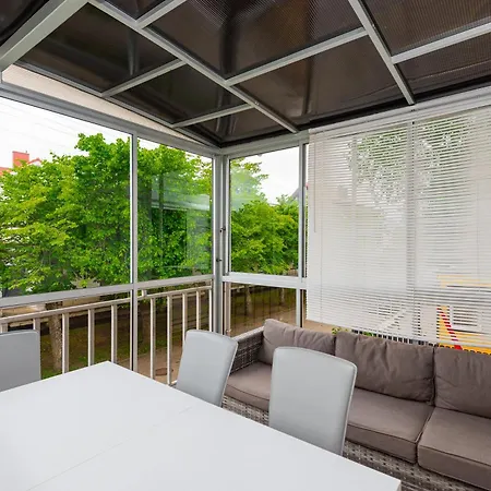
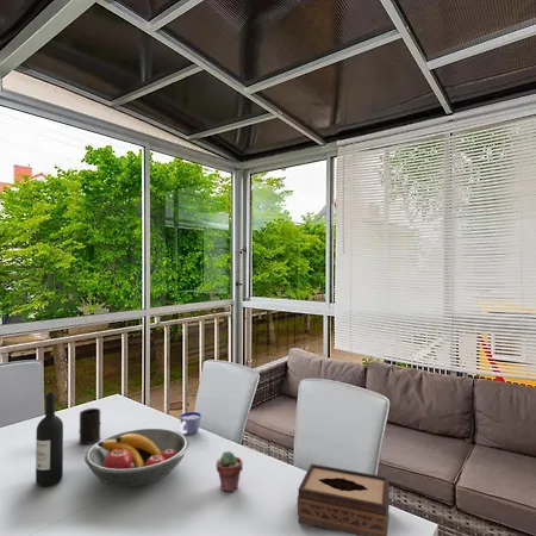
+ tissue box [297,463,391,536]
+ potted succulent [214,450,244,493]
+ cup [179,411,202,436]
+ wine bottle [35,391,64,487]
+ cup [79,407,101,445]
+ fruit bowl [83,428,191,488]
